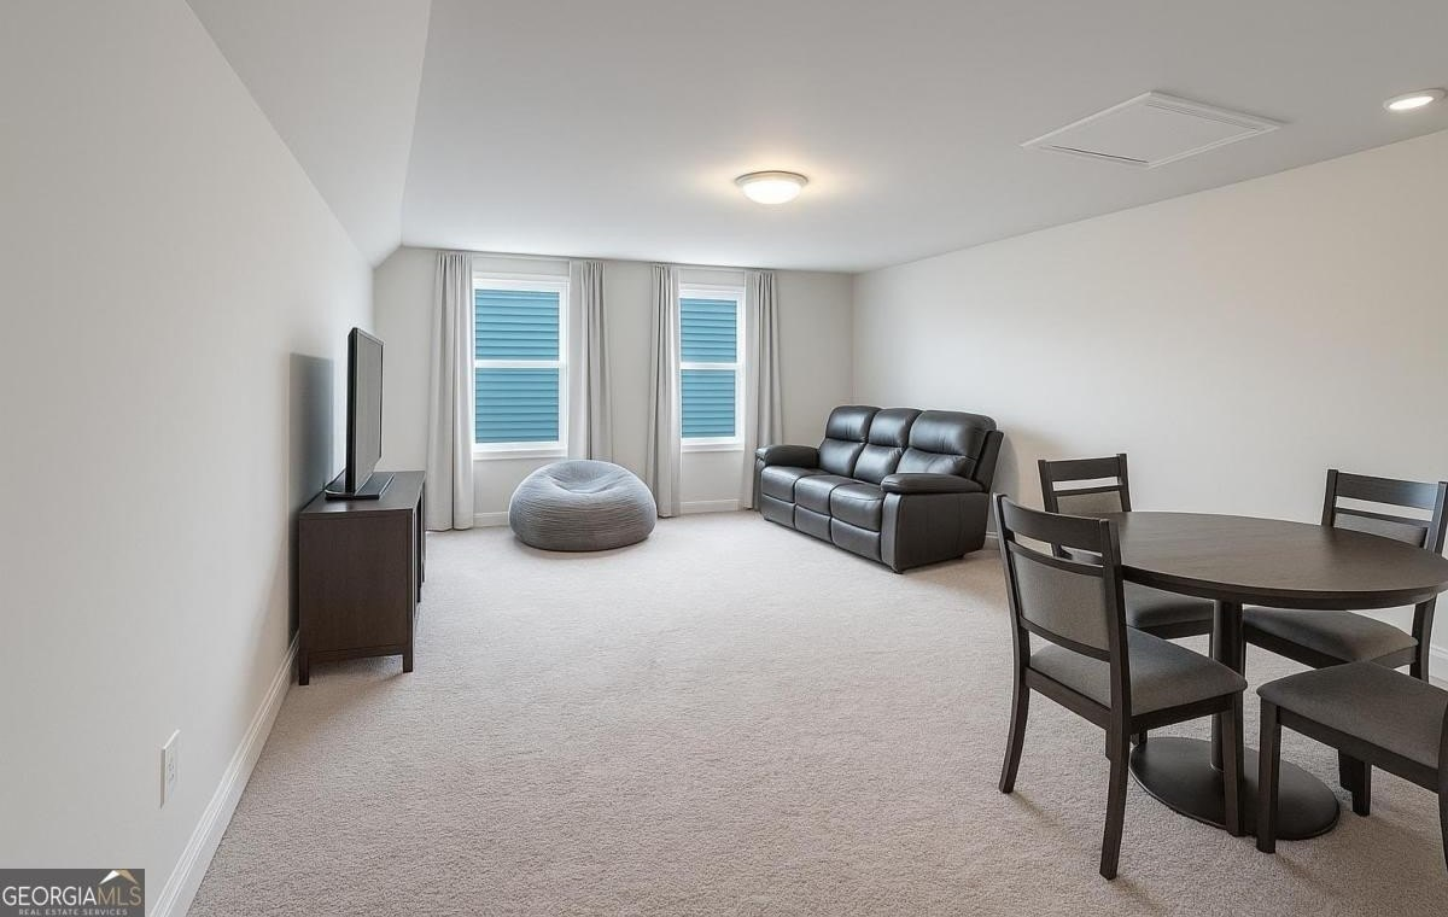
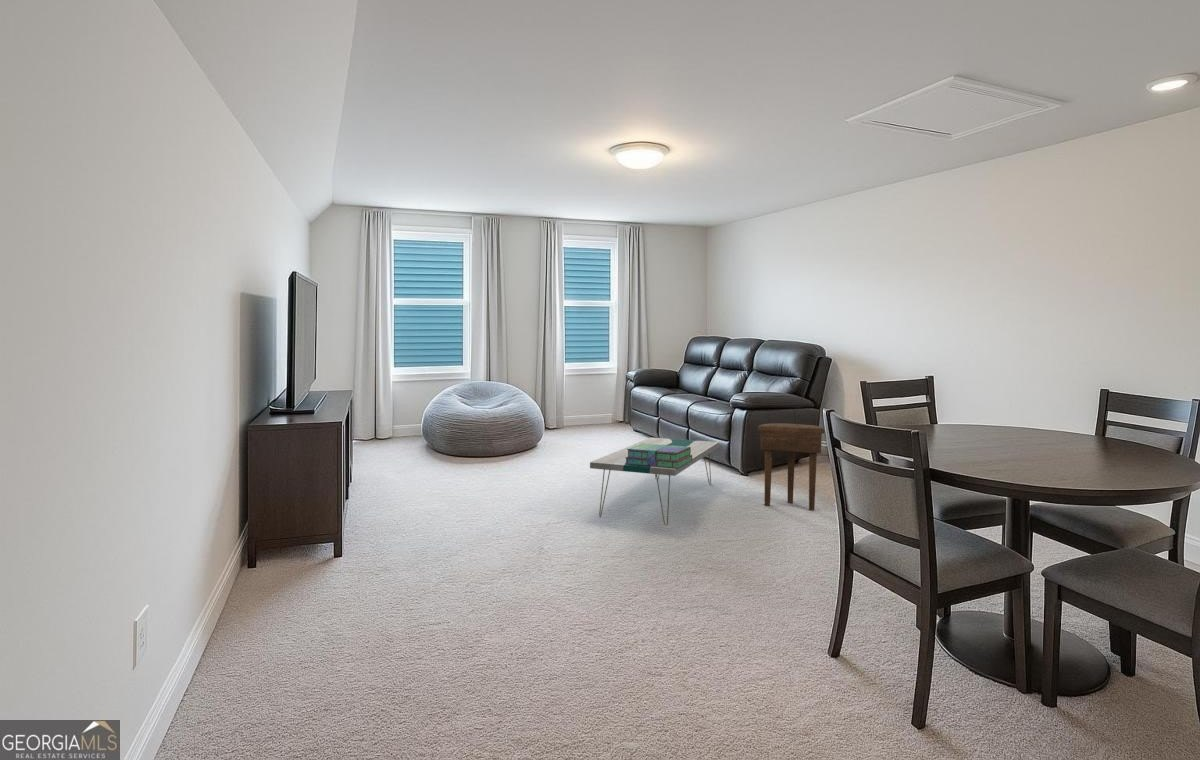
+ side table [757,422,826,511]
+ stack of books [625,443,692,468]
+ coffee table [589,437,720,527]
